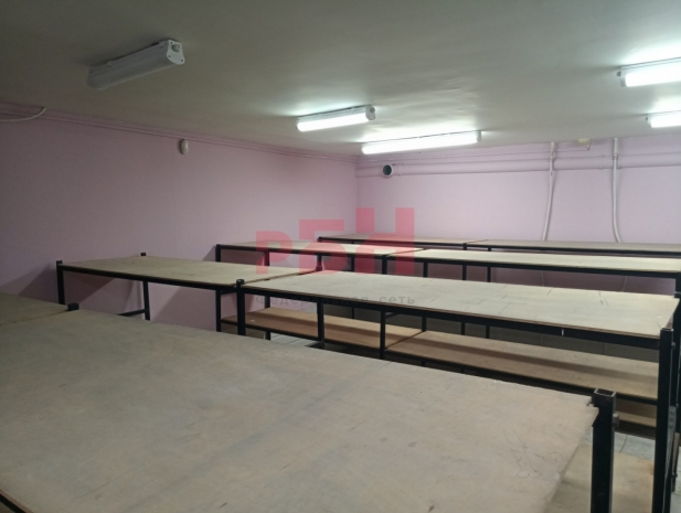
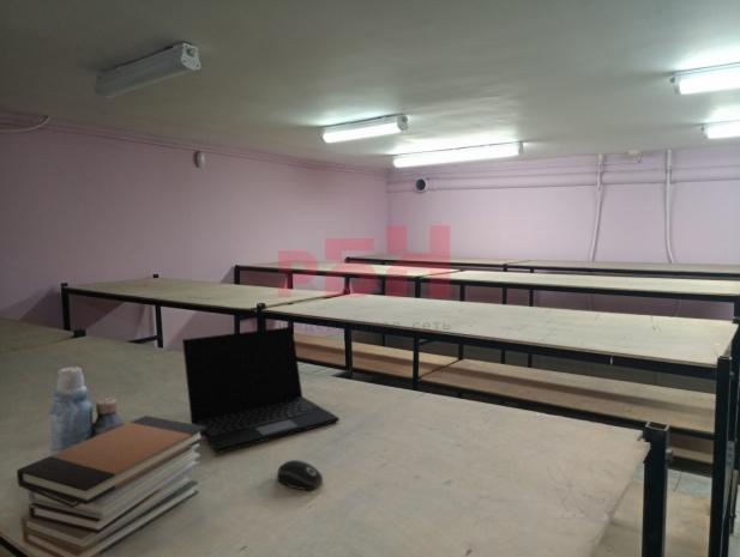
+ bottle [48,364,125,456]
+ computer mouse [276,459,324,491]
+ book stack [16,414,205,557]
+ laptop [181,326,341,454]
